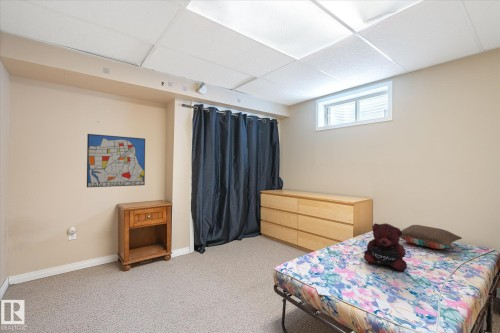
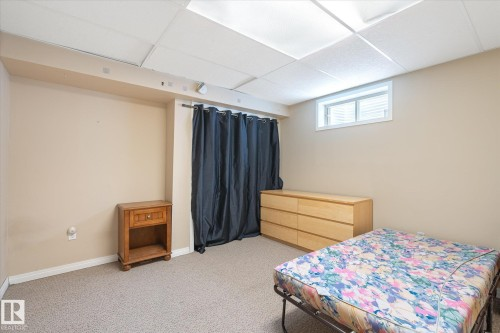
- wall art [86,133,146,188]
- pillow [400,224,463,250]
- teddy bear [363,222,408,272]
